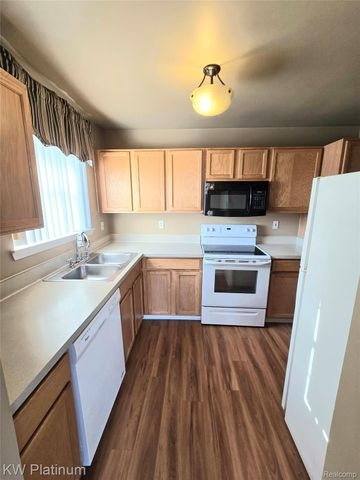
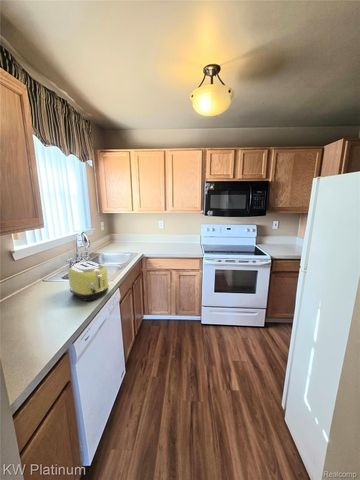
+ toaster [67,260,110,302]
